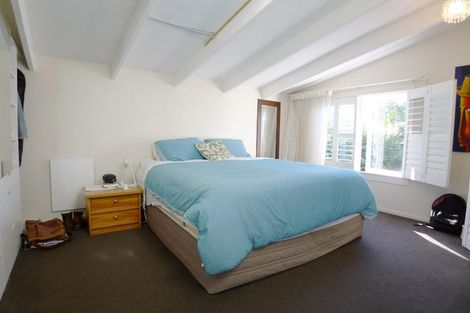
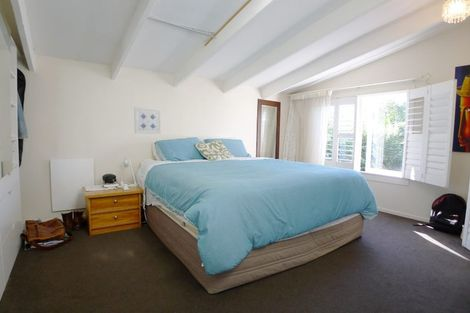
+ wall art [134,106,162,135]
